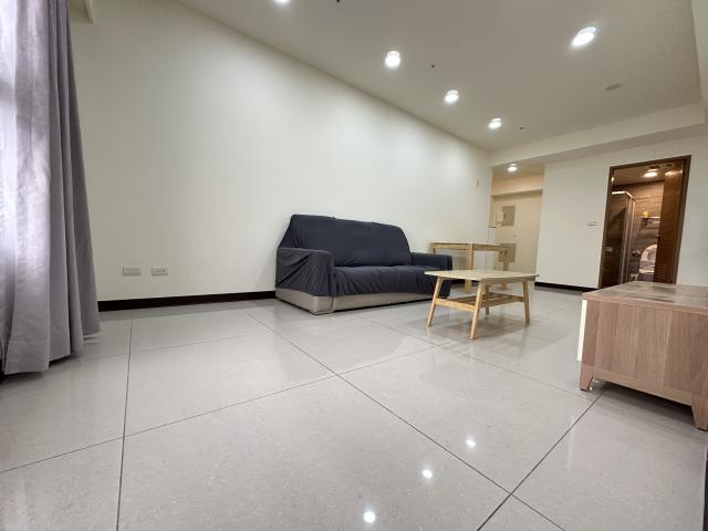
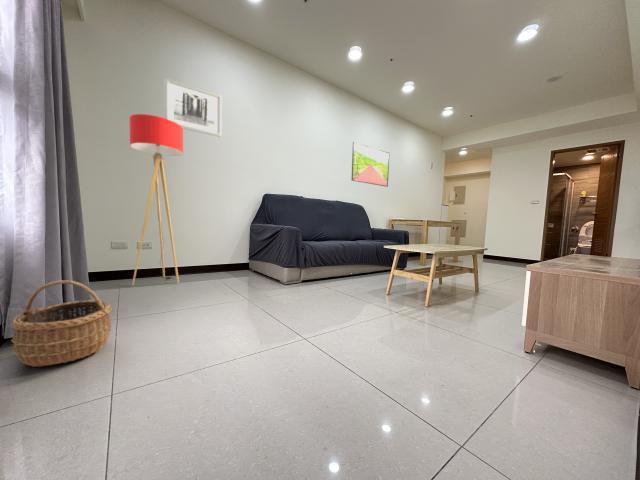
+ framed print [351,141,390,188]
+ wall art [164,77,223,138]
+ wicker basket [10,280,112,368]
+ floor lamp [128,113,184,286]
